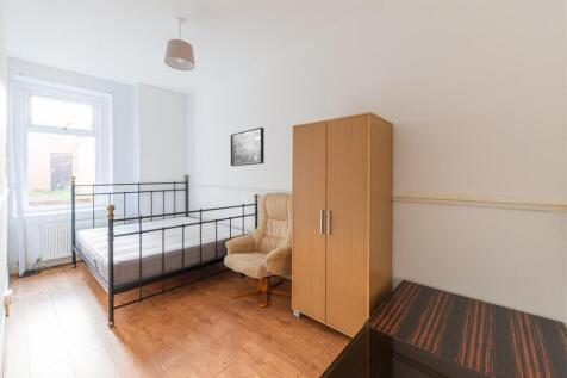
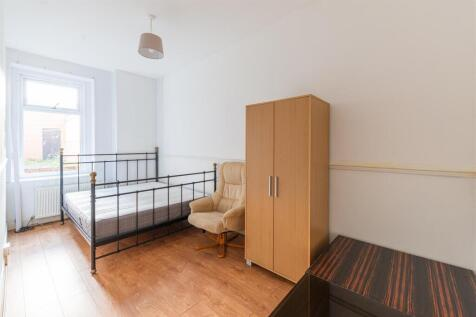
- wall art [230,126,266,167]
